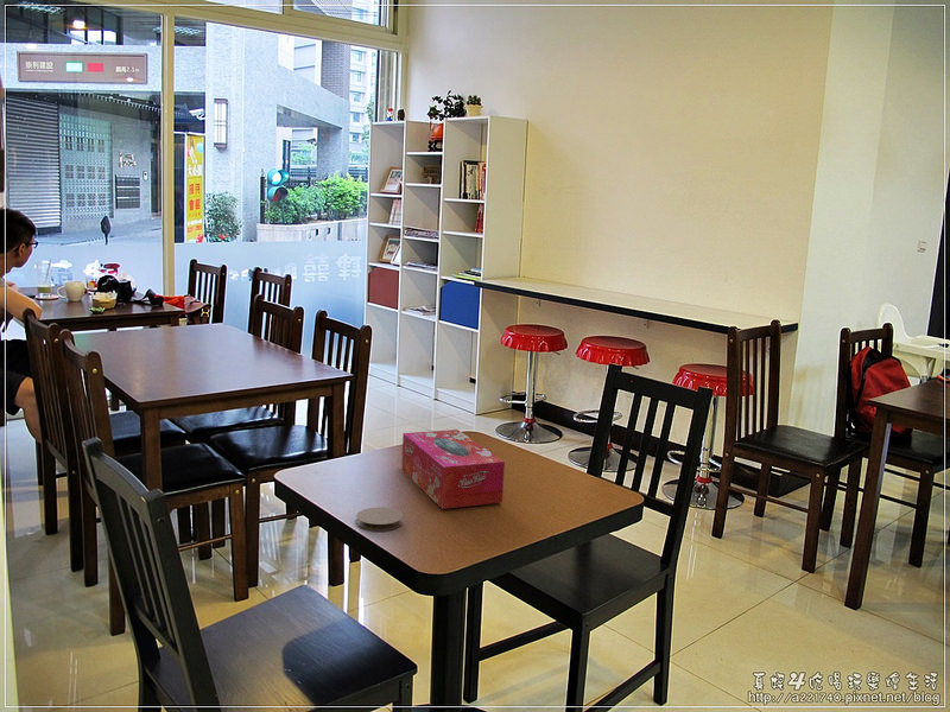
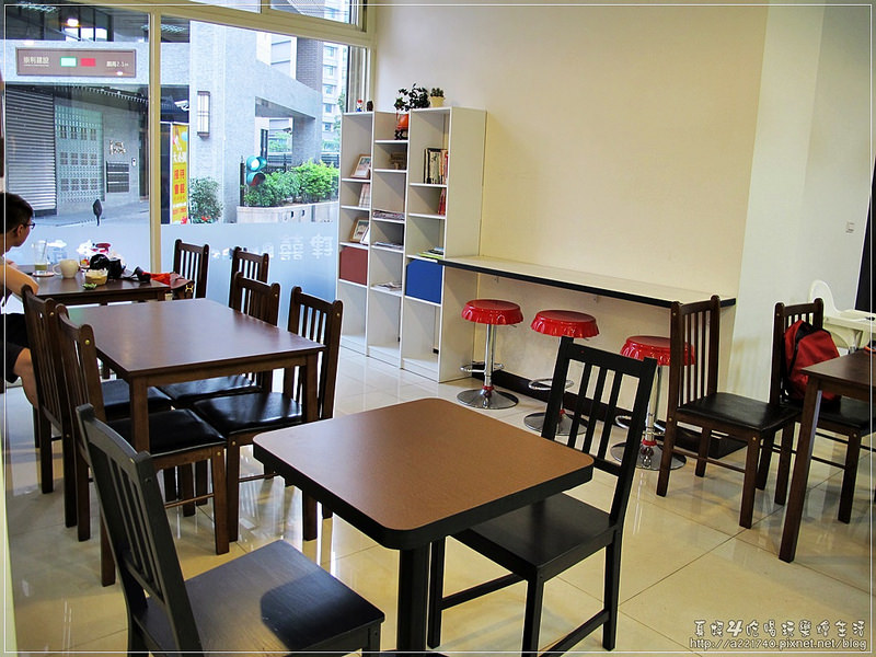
- tissue box [400,428,506,510]
- coaster [355,507,404,532]
